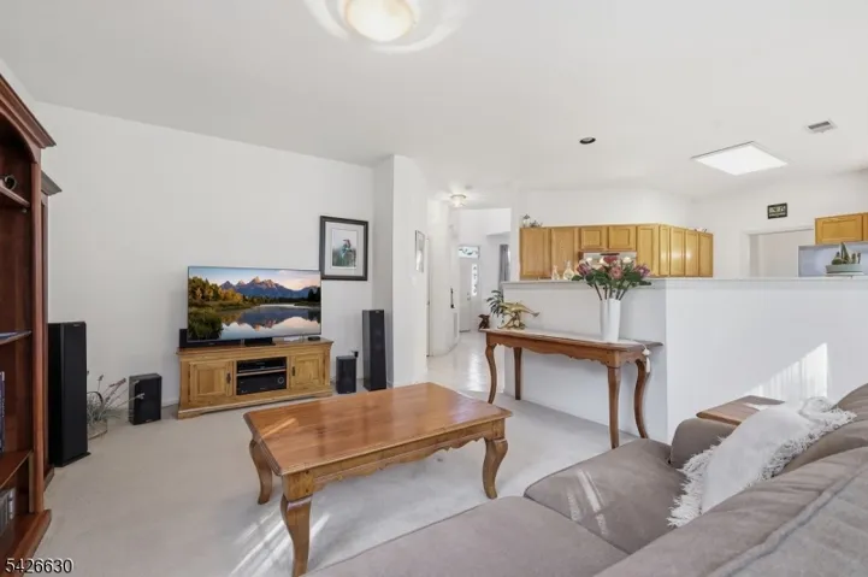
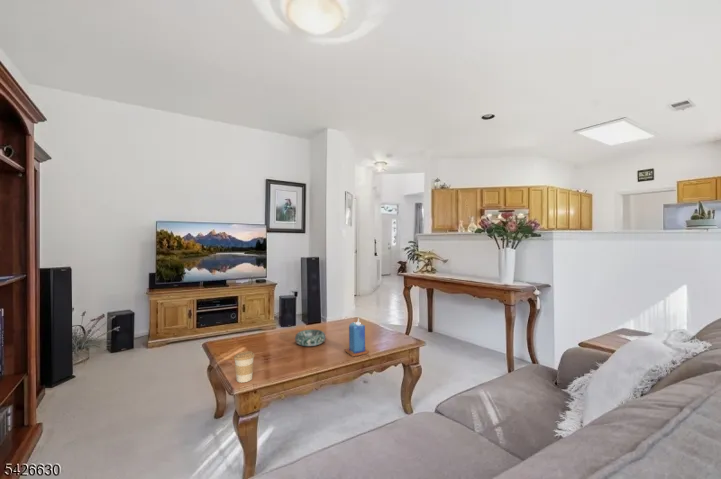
+ coffee cup [233,350,255,383]
+ candle [344,318,370,358]
+ decorative bowl [294,328,327,347]
